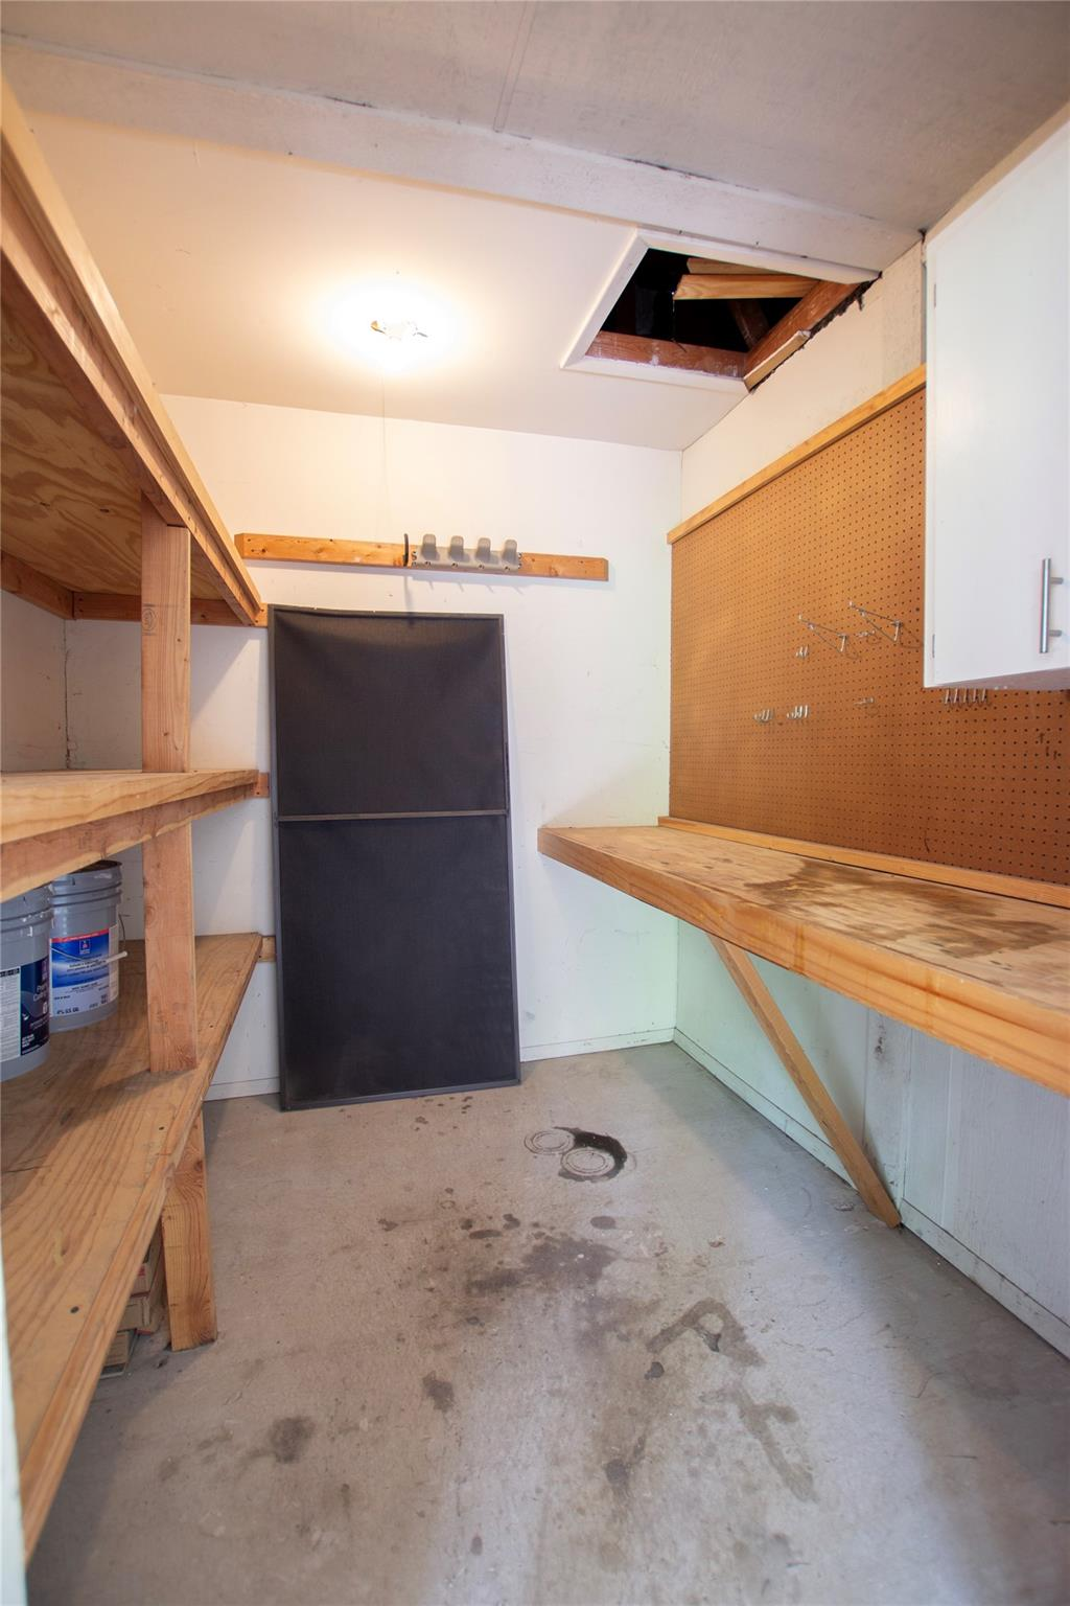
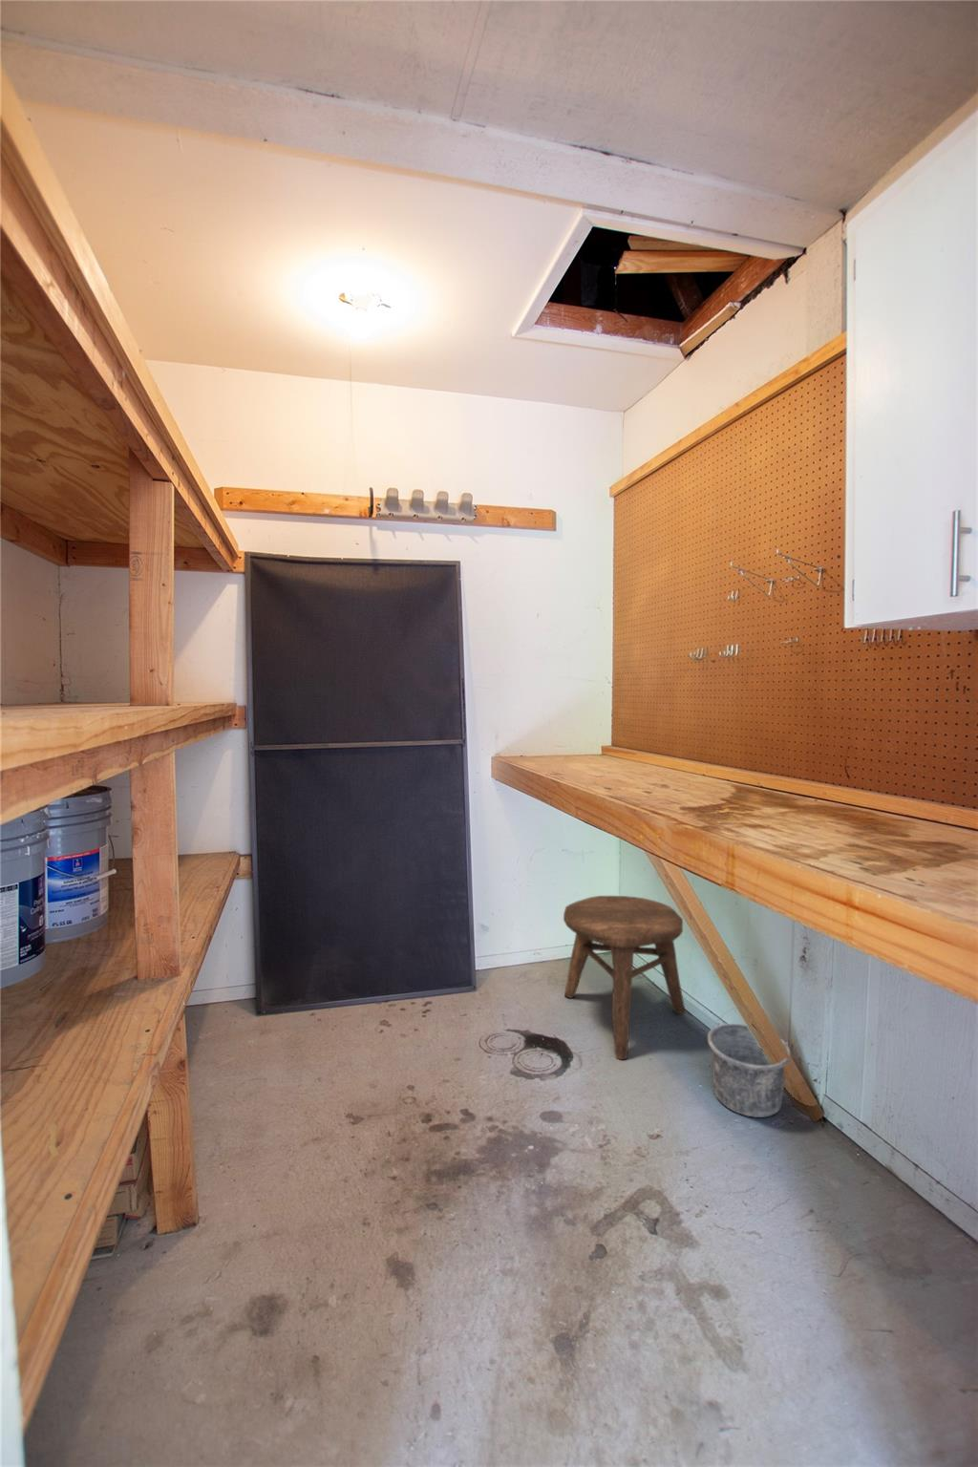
+ bucket [707,1005,791,1119]
+ stool [562,895,687,1060]
